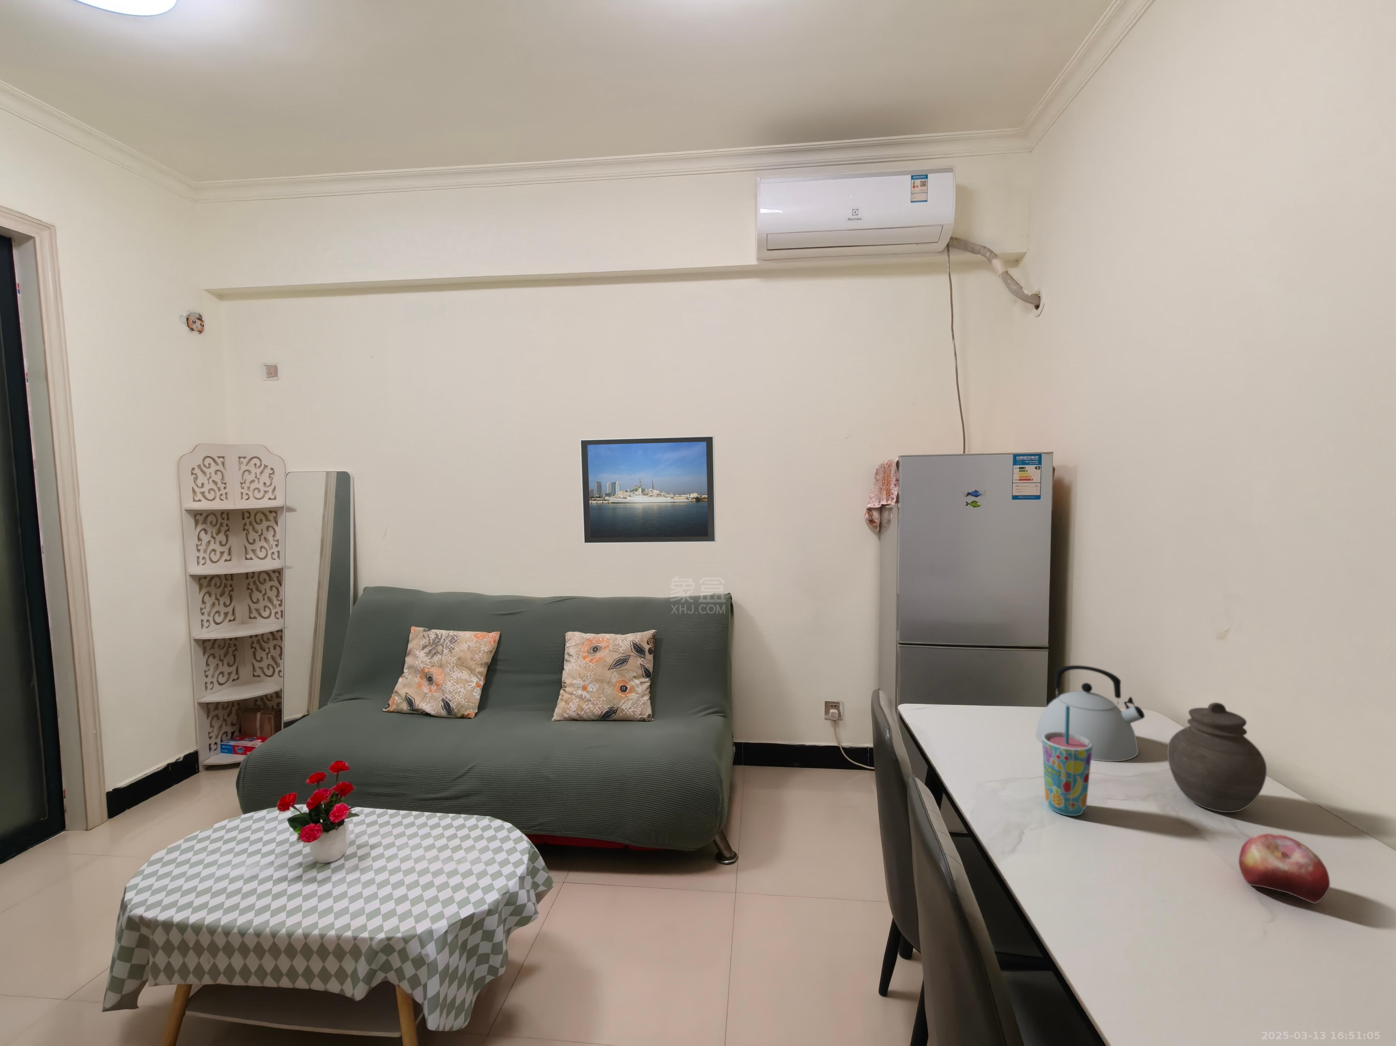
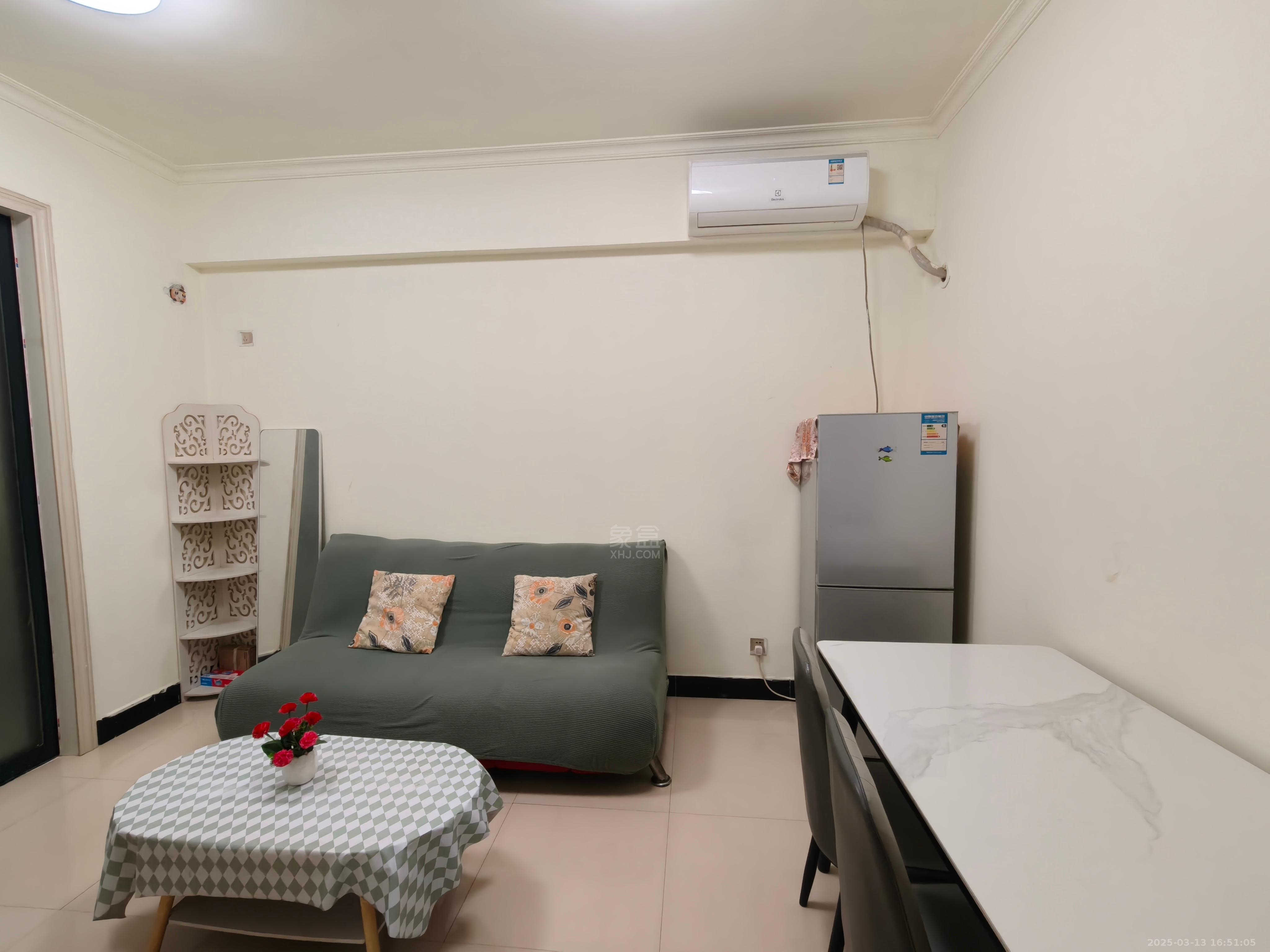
- cup [1042,705,1093,816]
- fruit [1238,833,1330,904]
- jar [1167,702,1266,813]
- kettle [1035,665,1145,763]
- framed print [579,435,717,544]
